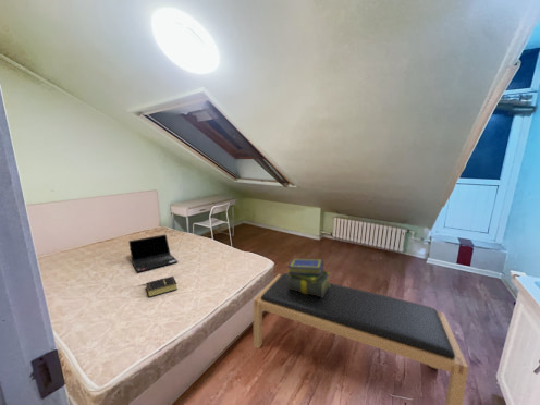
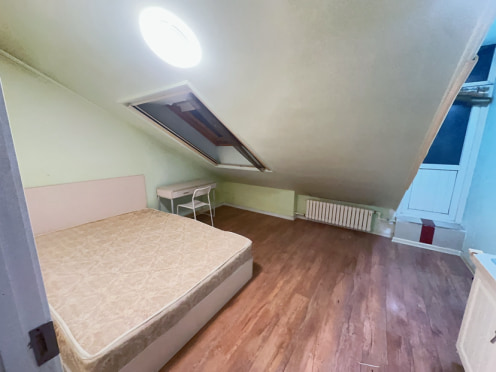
- bench [253,272,469,405]
- book [143,275,179,298]
- stack of books [286,257,331,297]
- laptop computer [127,233,179,273]
